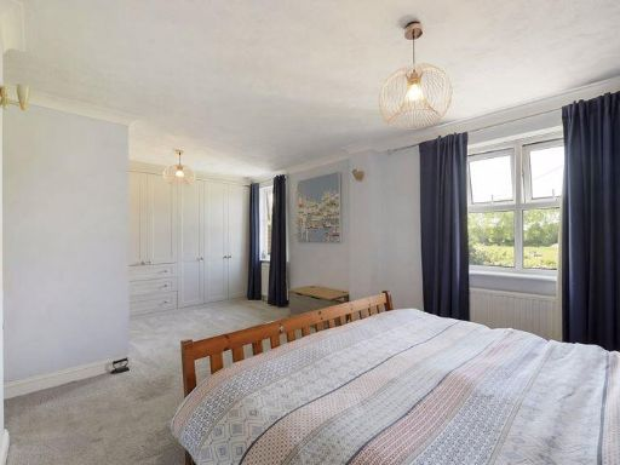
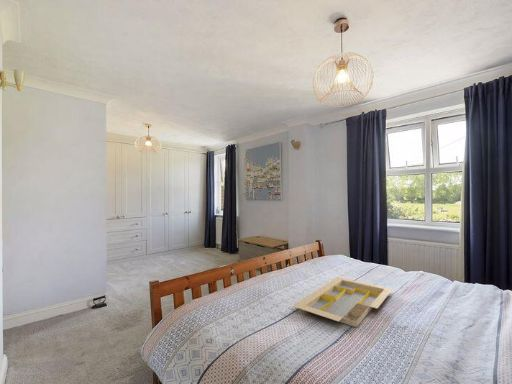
+ serving tray [292,276,393,328]
